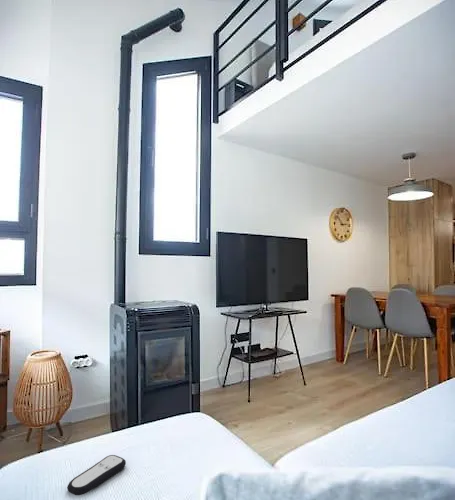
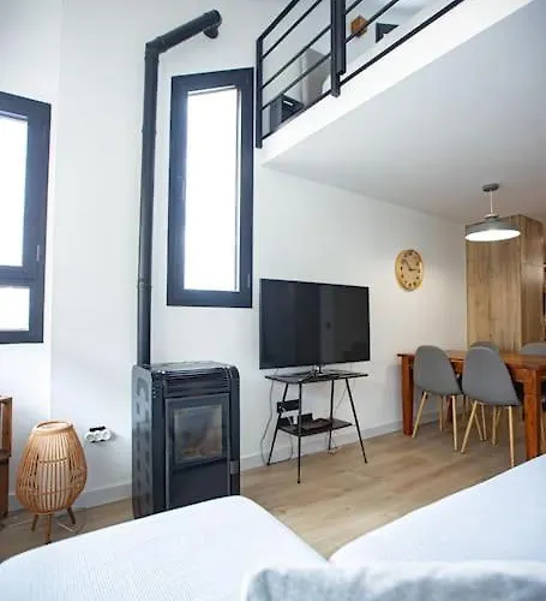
- remote control [66,454,127,496]
